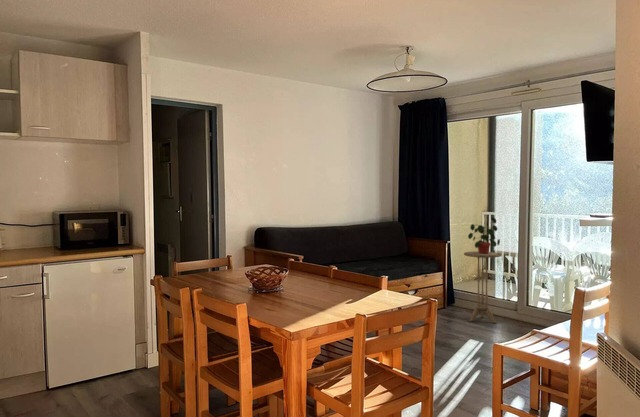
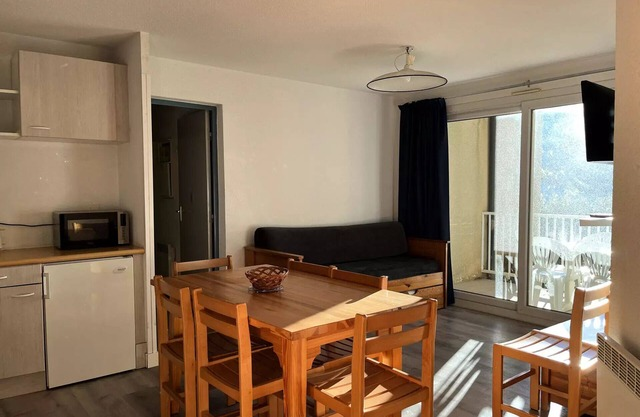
- potted plant [467,217,501,254]
- side table [463,250,503,324]
